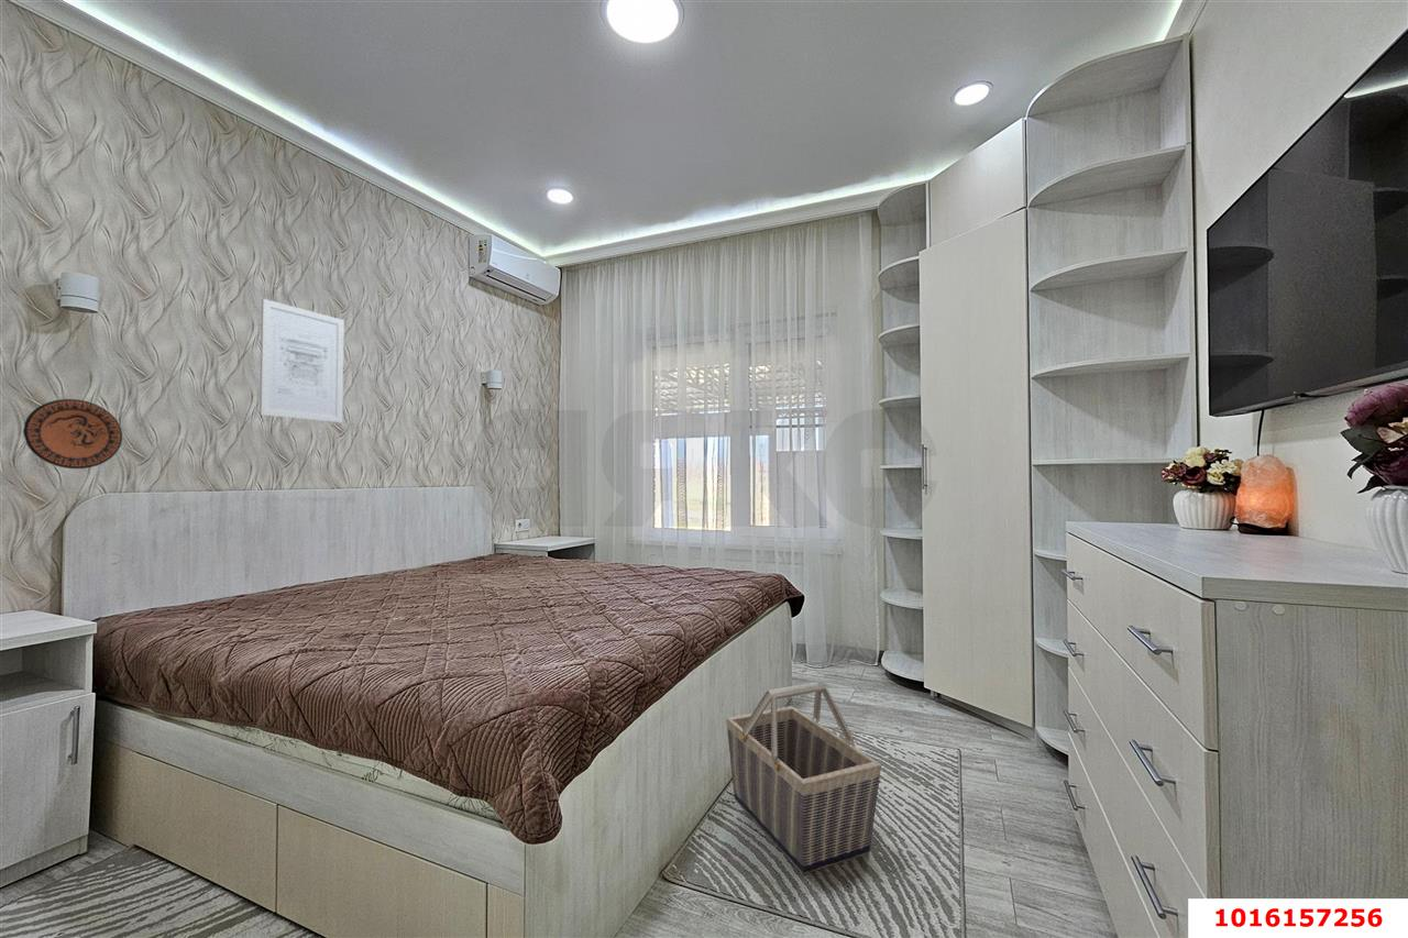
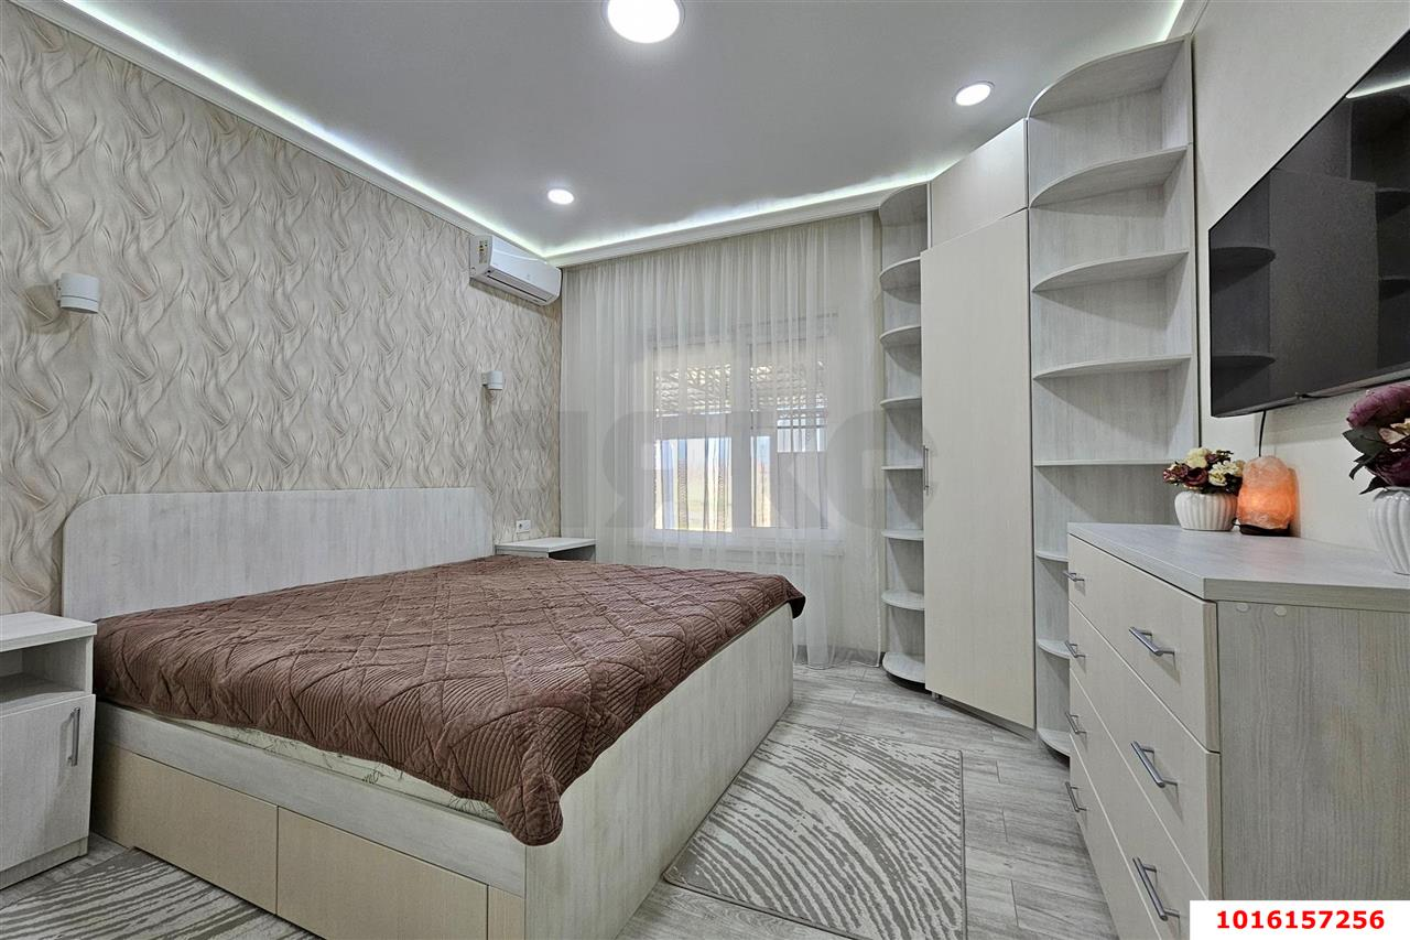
- decorative plate [22,398,123,470]
- basket [725,681,882,875]
- wall art [258,298,345,423]
